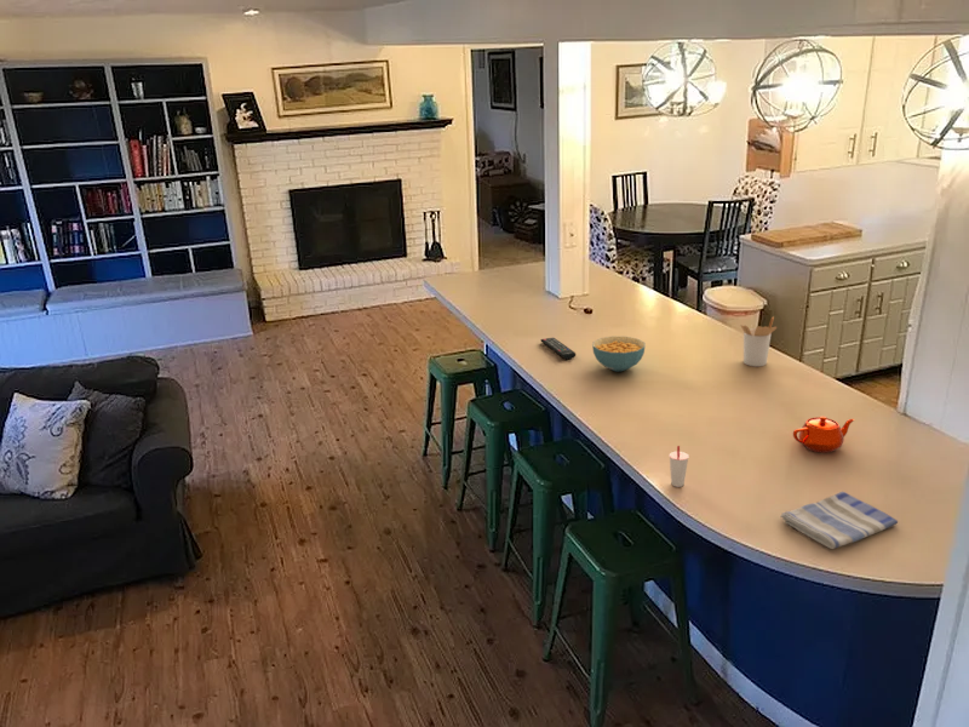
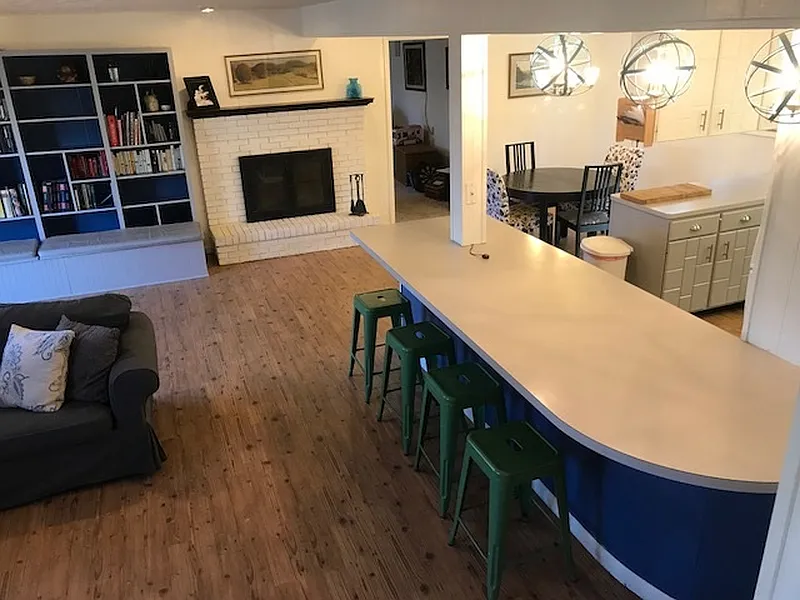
- utensil holder [740,315,779,367]
- cereal bowl [591,336,646,372]
- remote control [539,337,577,360]
- dish towel [779,491,899,550]
- cup [667,445,690,488]
- teapot [792,416,856,454]
